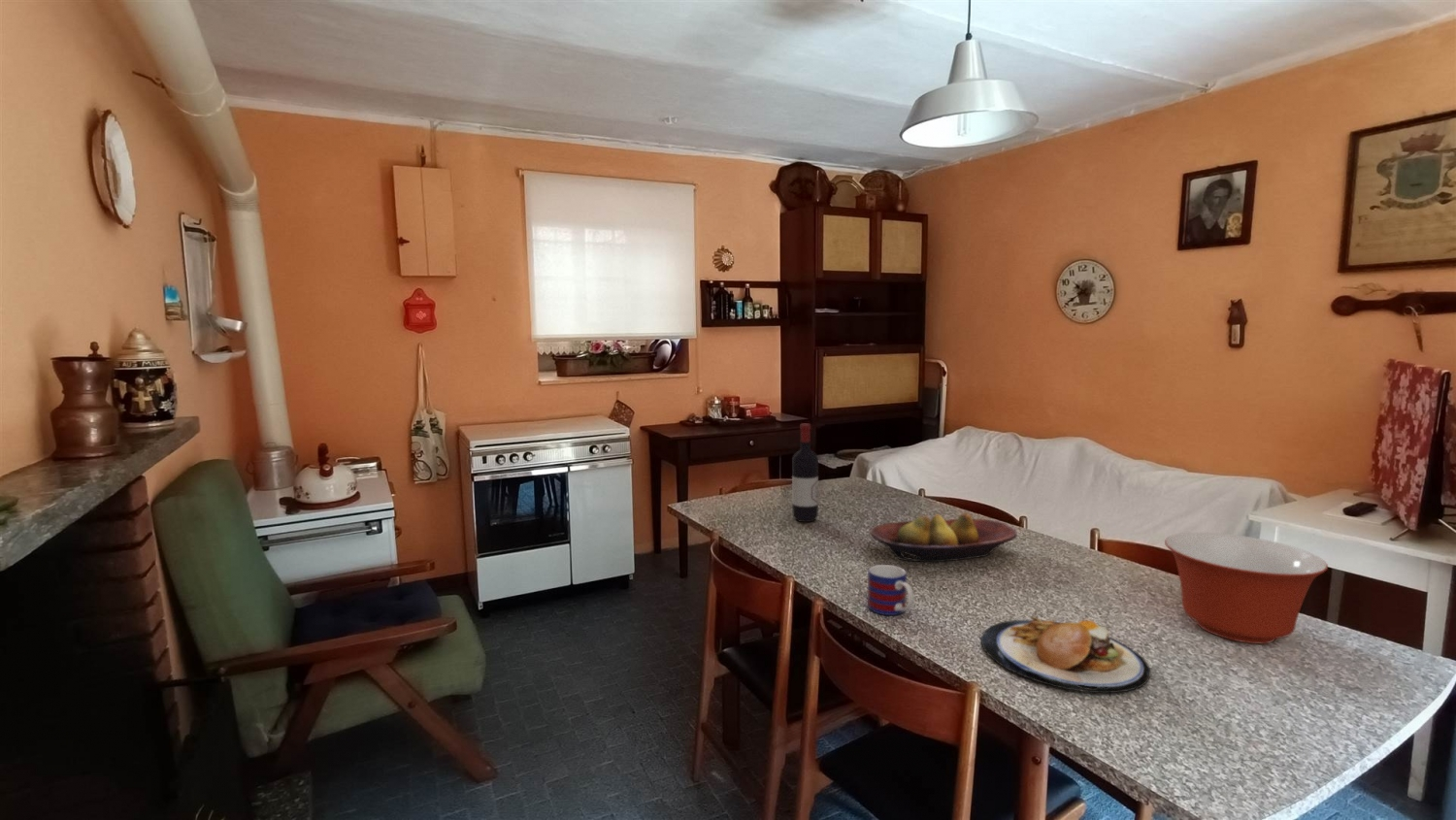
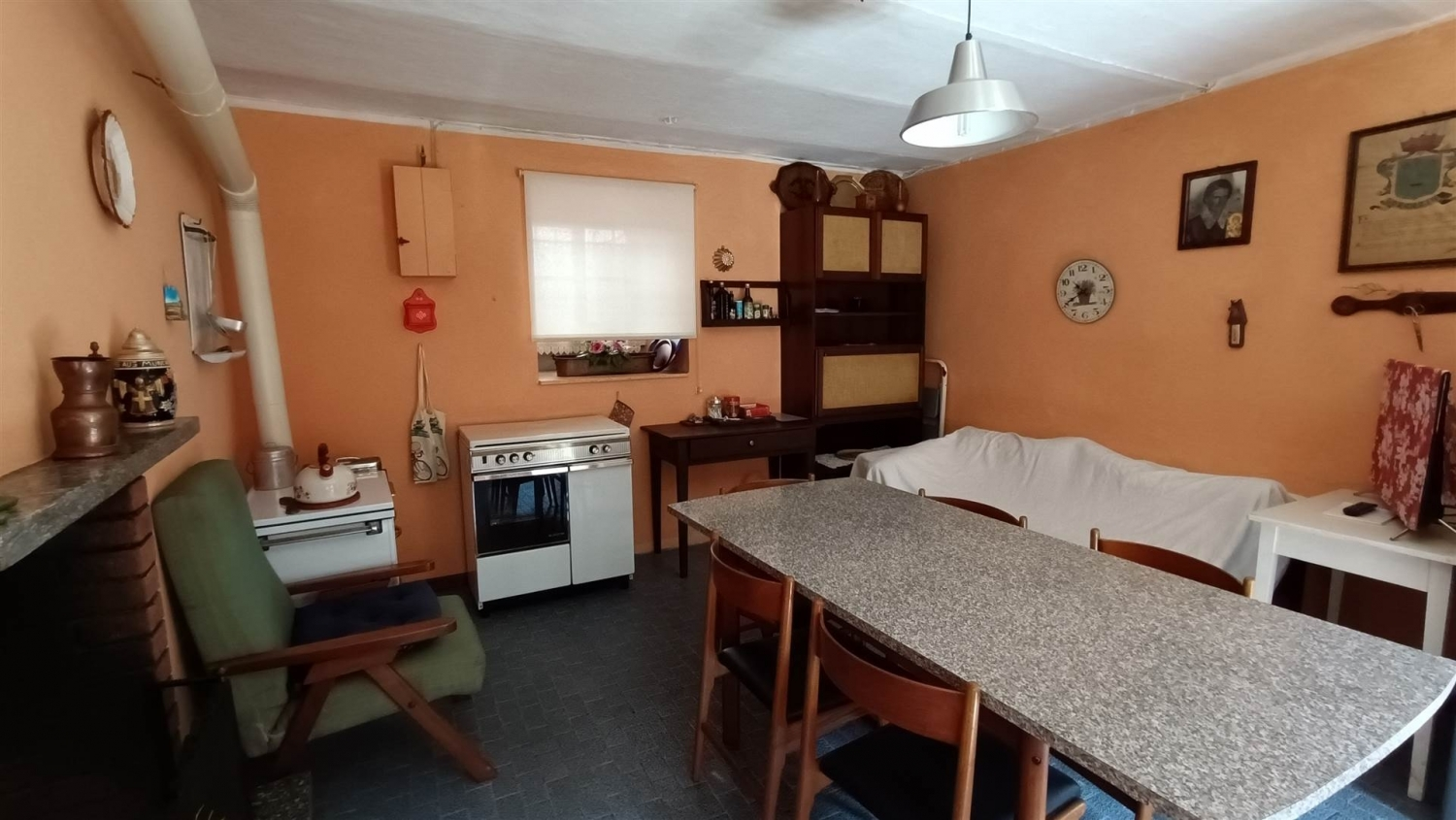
- fruit bowl [870,512,1018,563]
- wine bottle [791,423,819,523]
- mug [867,564,914,616]
- plate [980,615,1151,694]
- mixing bowl [1164,532,1329,644]
